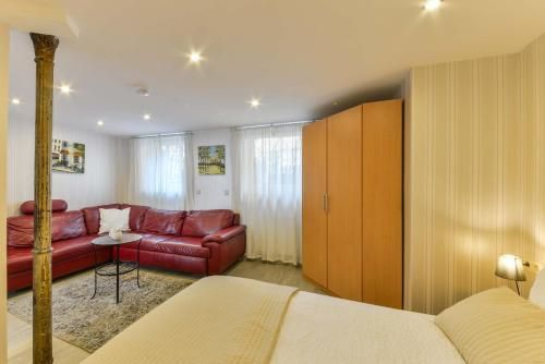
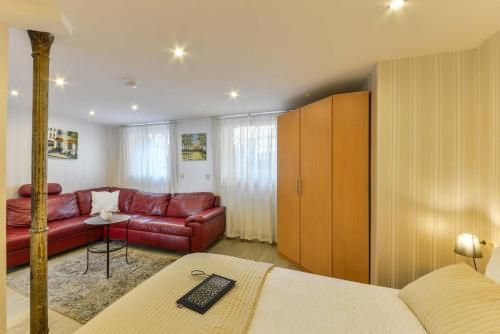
+ clutch bag [175,269,238,315]
